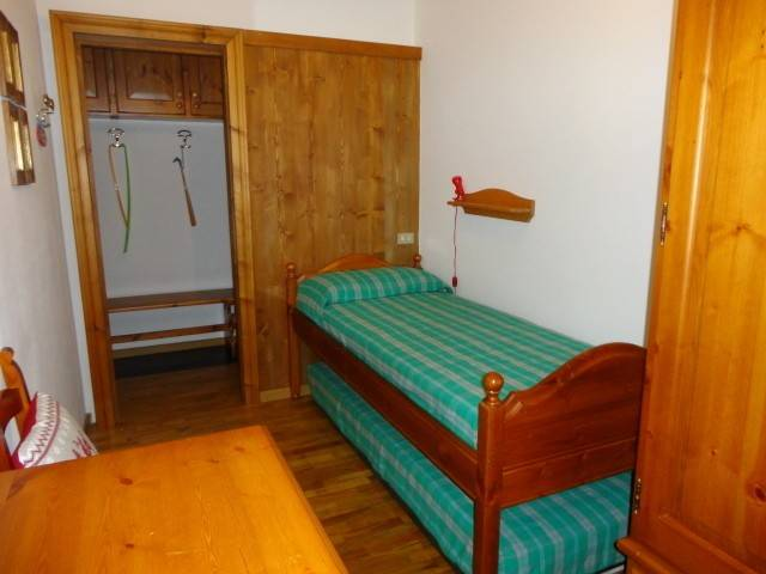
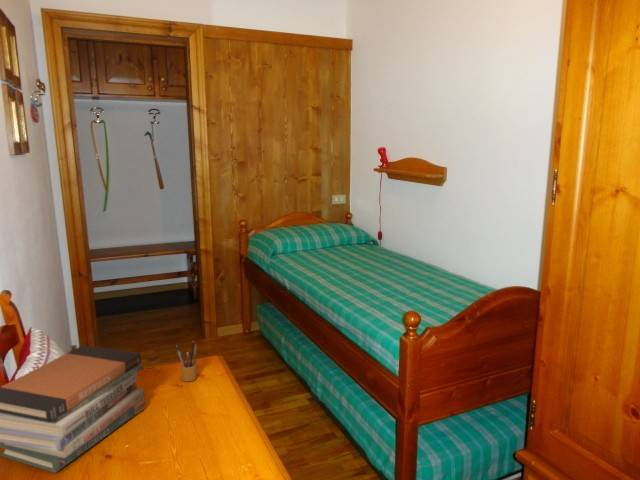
+ book stack [0,344,147,474]
+ pencil box [175,339,198,382]
